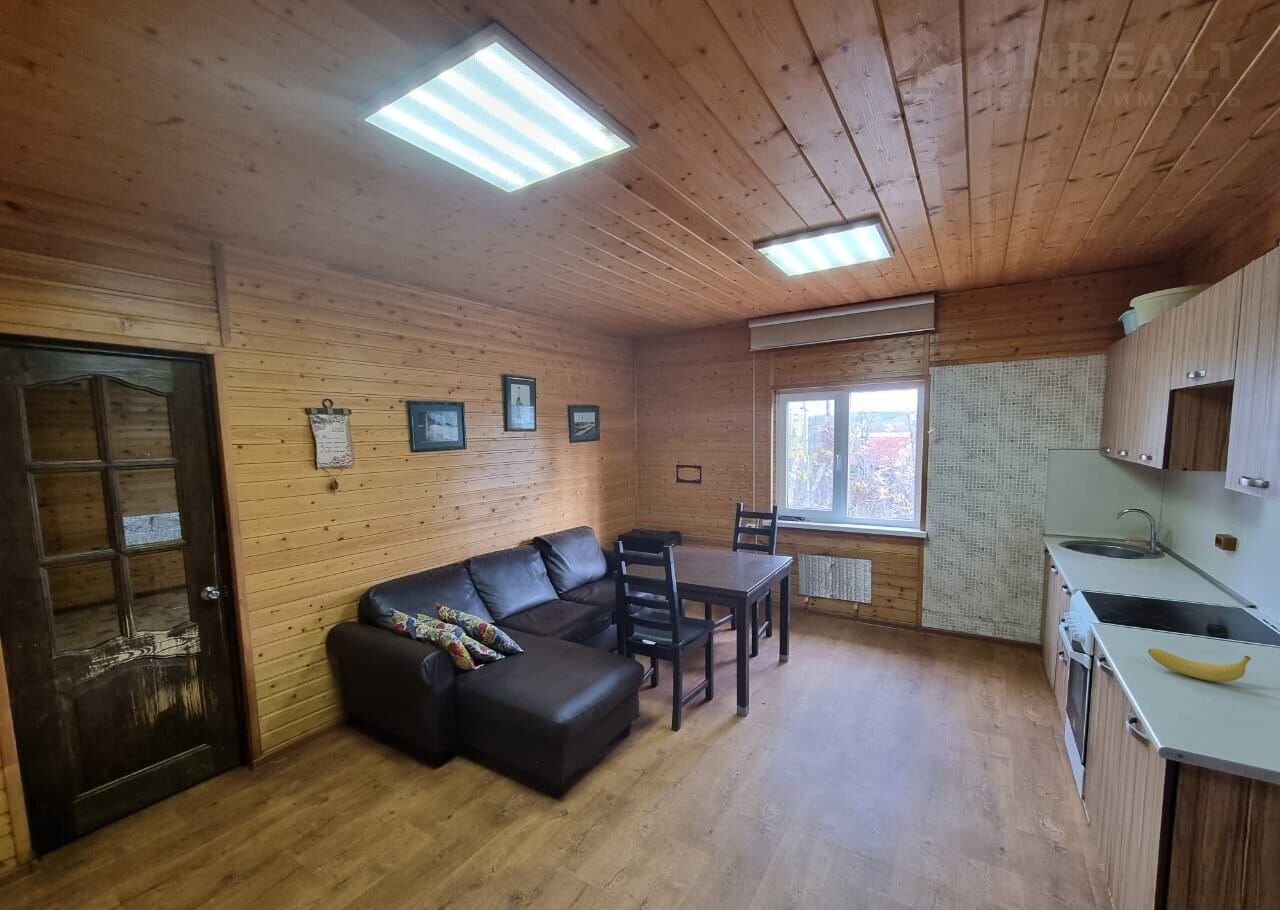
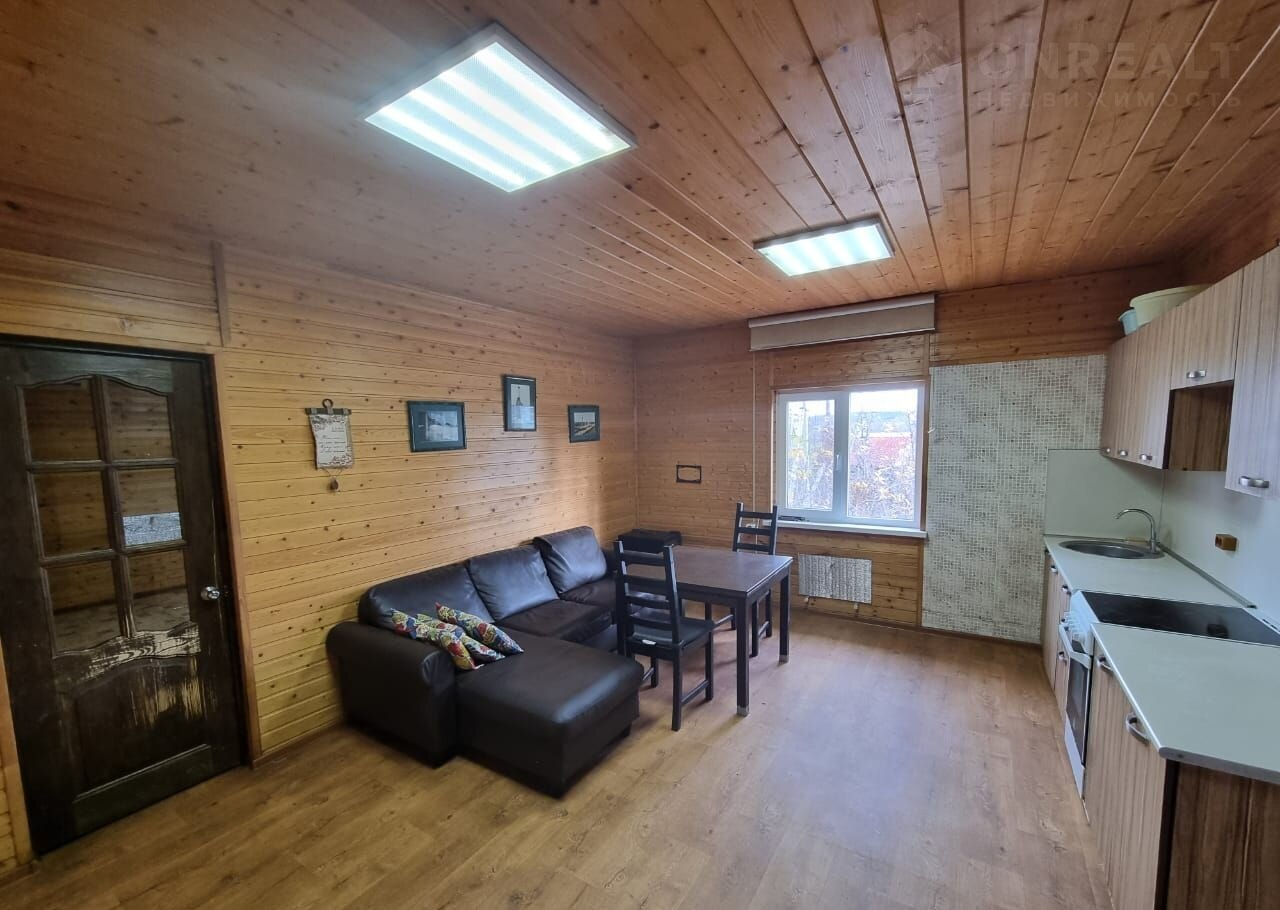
- fruit [1147,648,1252,682]
